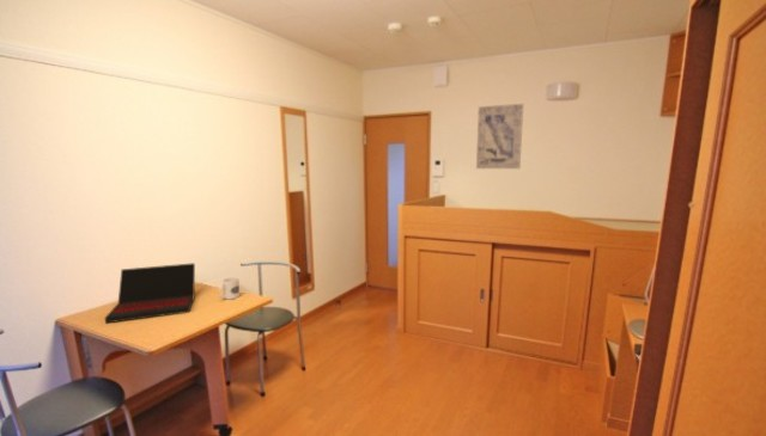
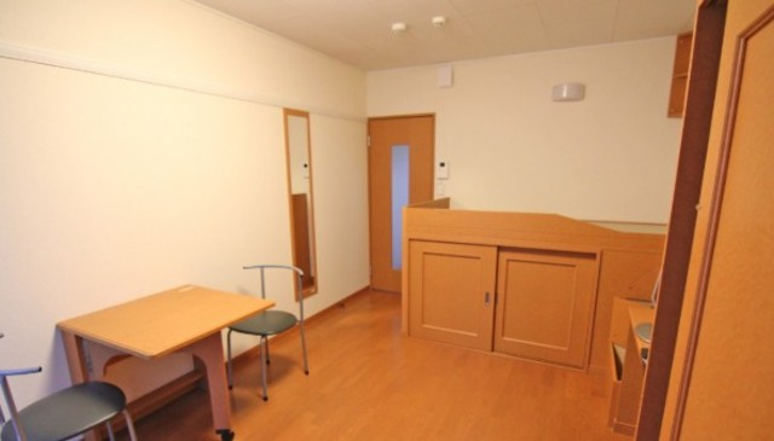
- mug [218,276,241,301]
- wall art [475,103,524,170]
- laptop [104,262,196,324]
